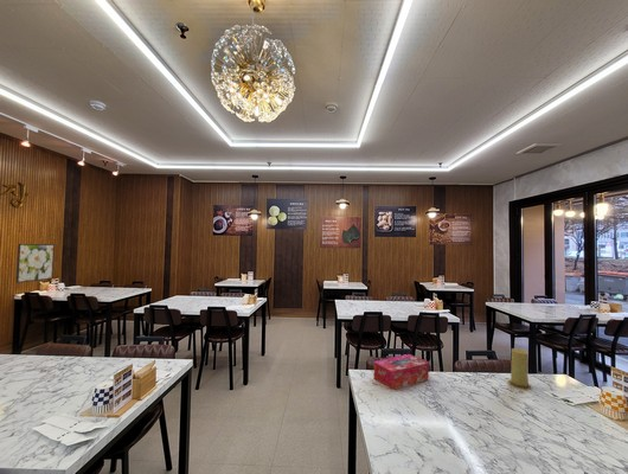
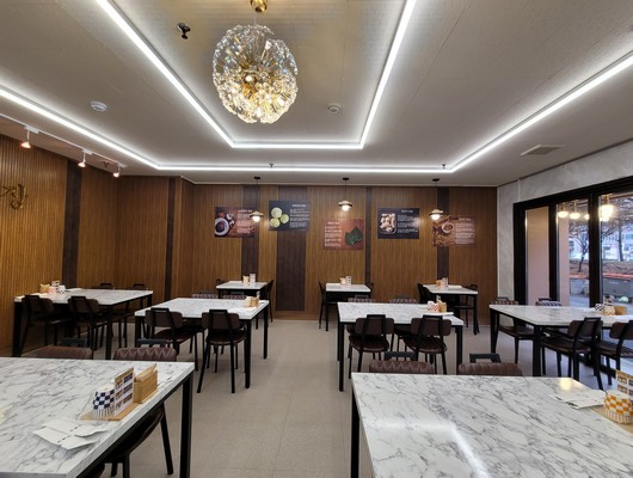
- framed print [15,243,56,284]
- tissue box [372,353,430,391]
- candle [506,347,533,391]
